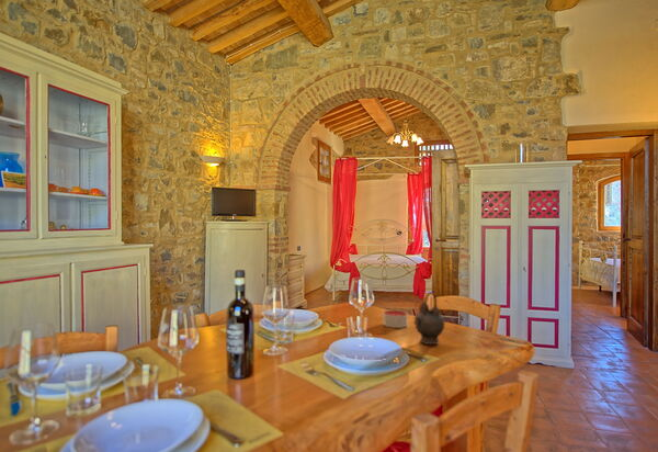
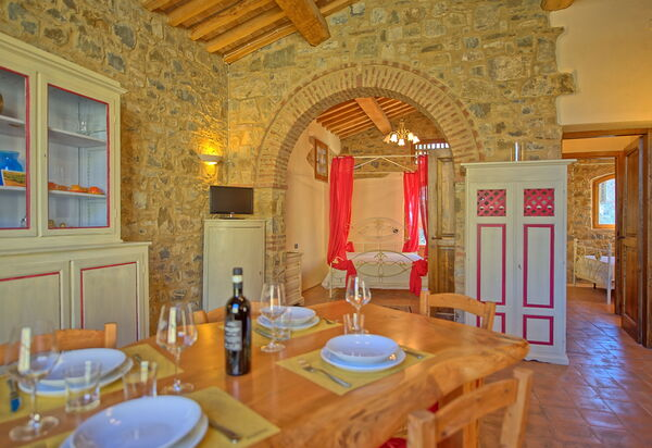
- teapot [412,291,446,346]
- candle [383,309,409,329]
